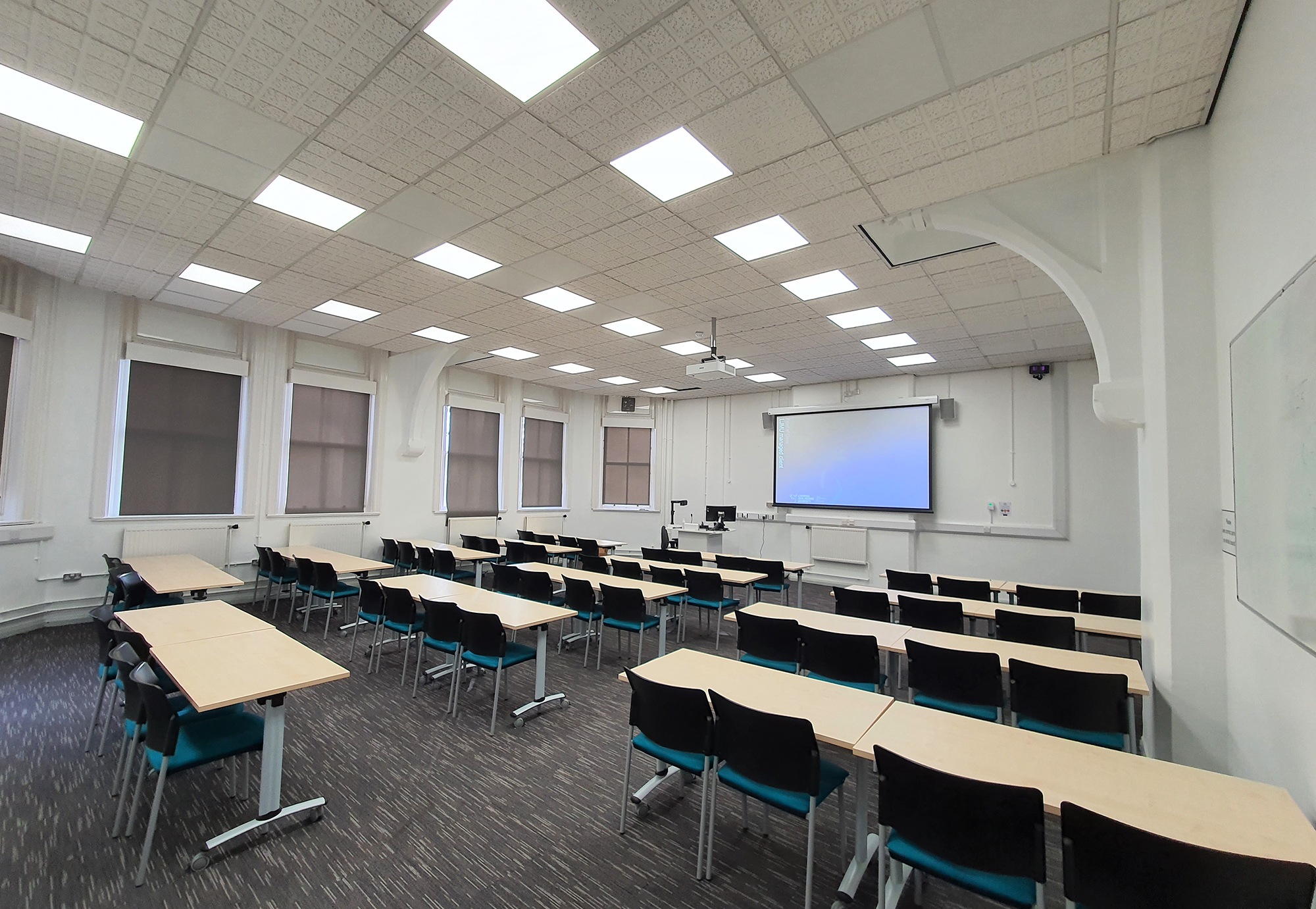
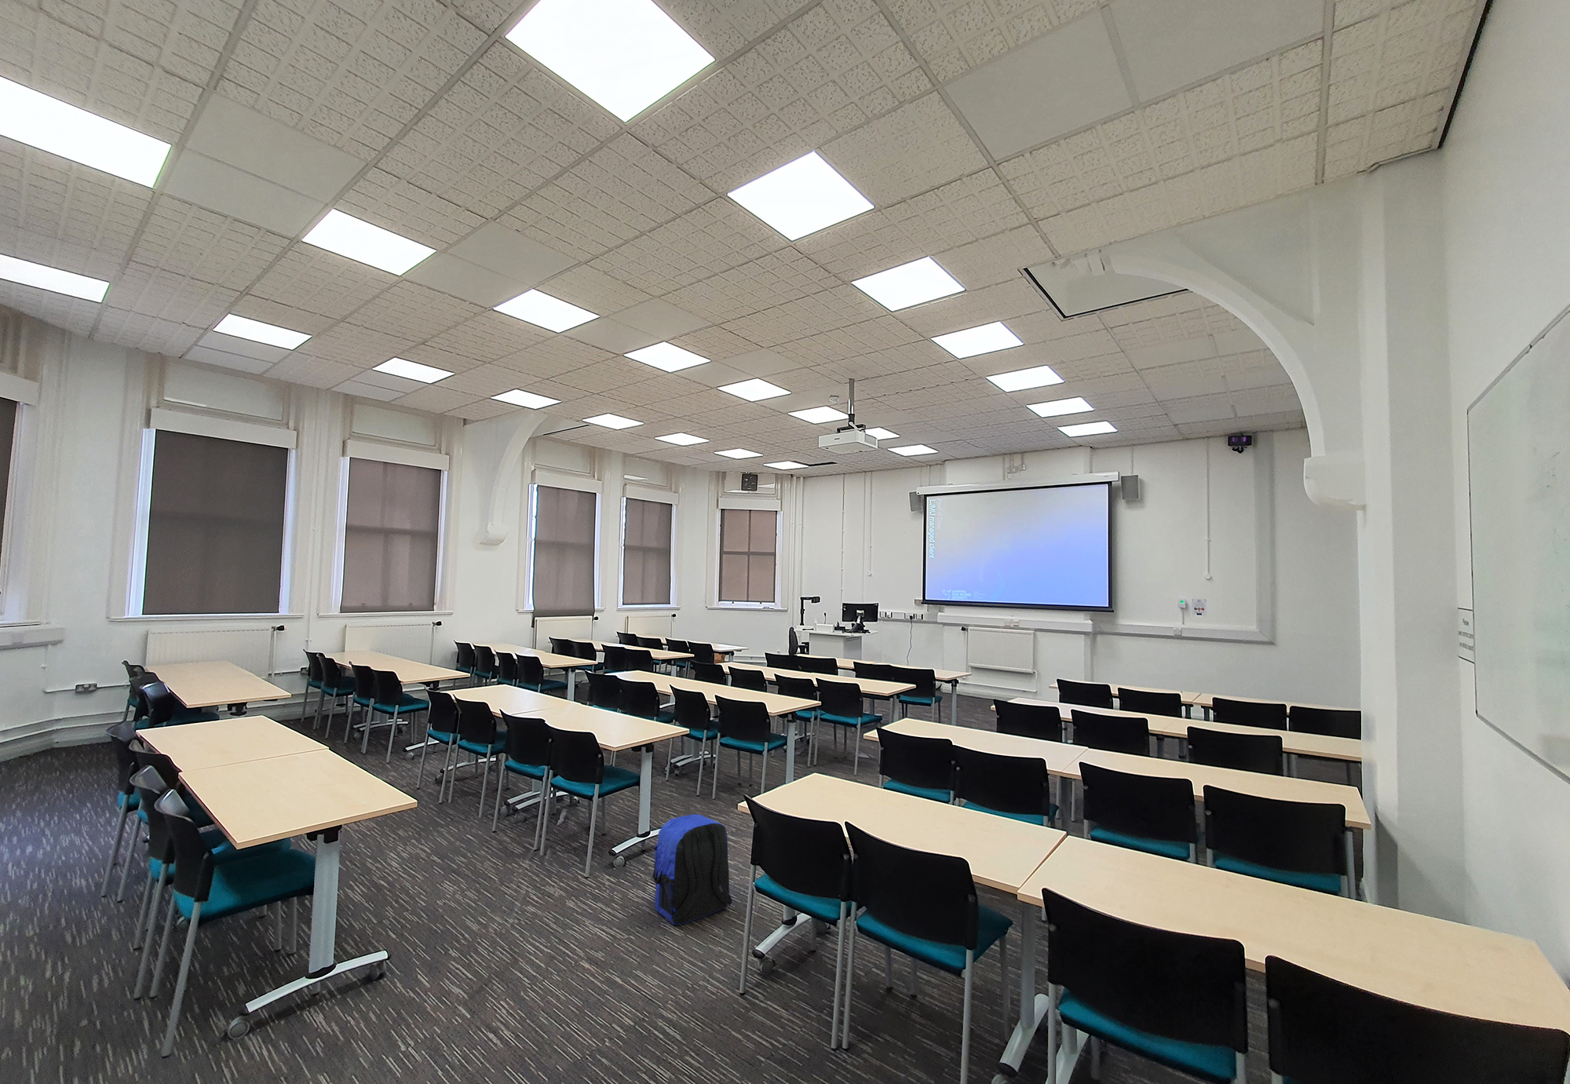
+ backpack [651,814,734,925]
